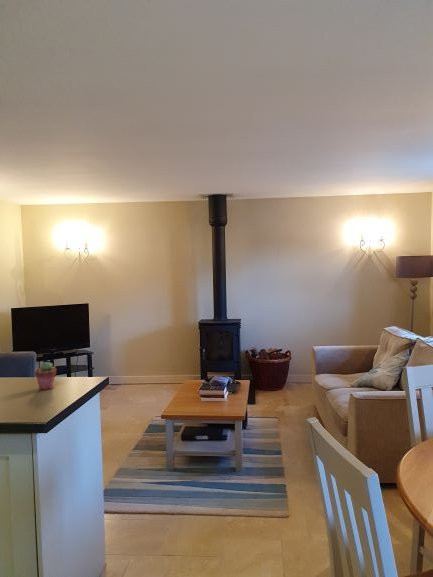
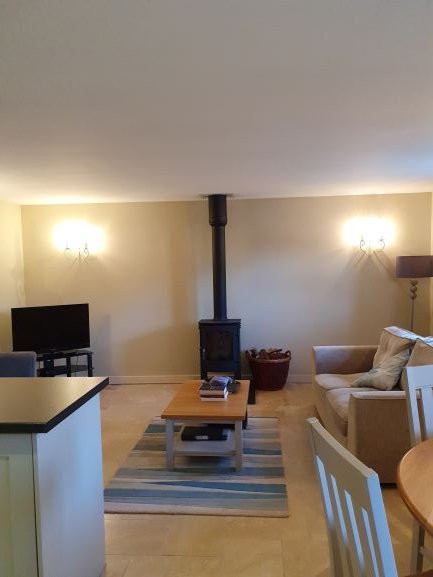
- potted succulent [34,361,57,391]
